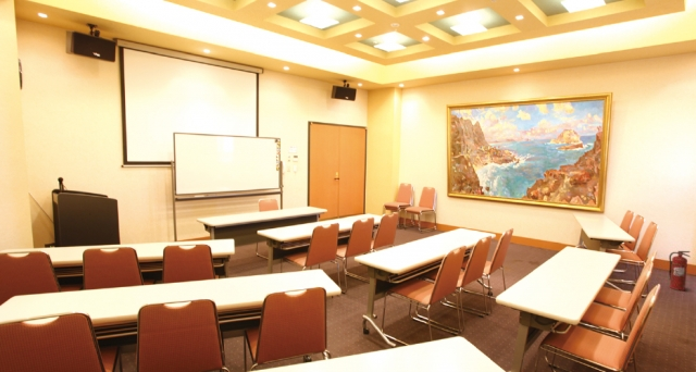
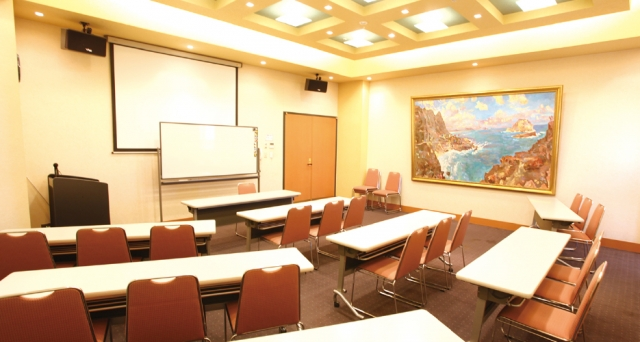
- fire extinguisher [668,250,691,292]
